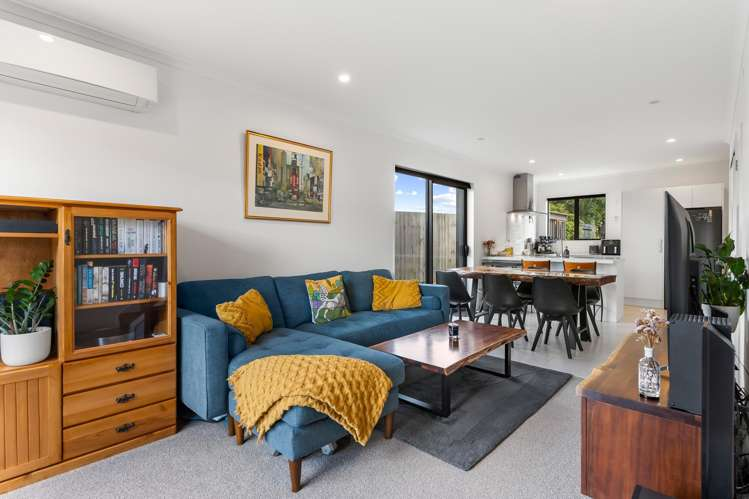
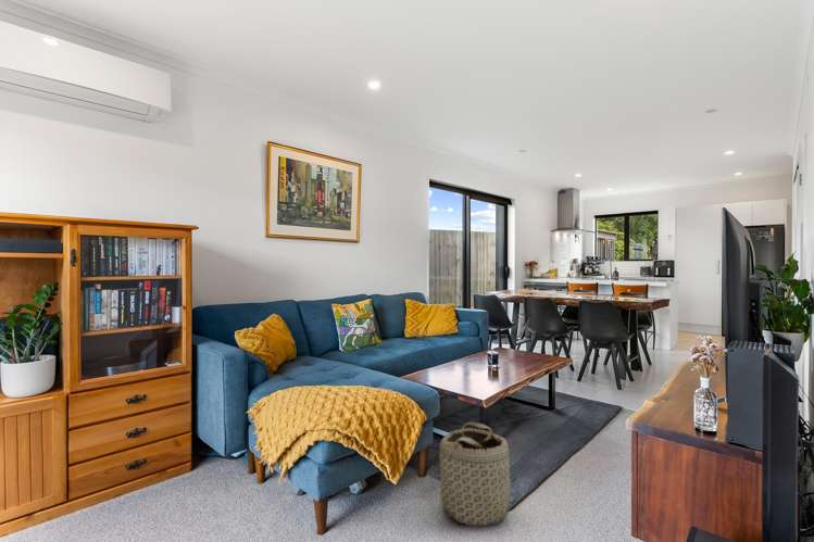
+ basket [439,421,514,528]
